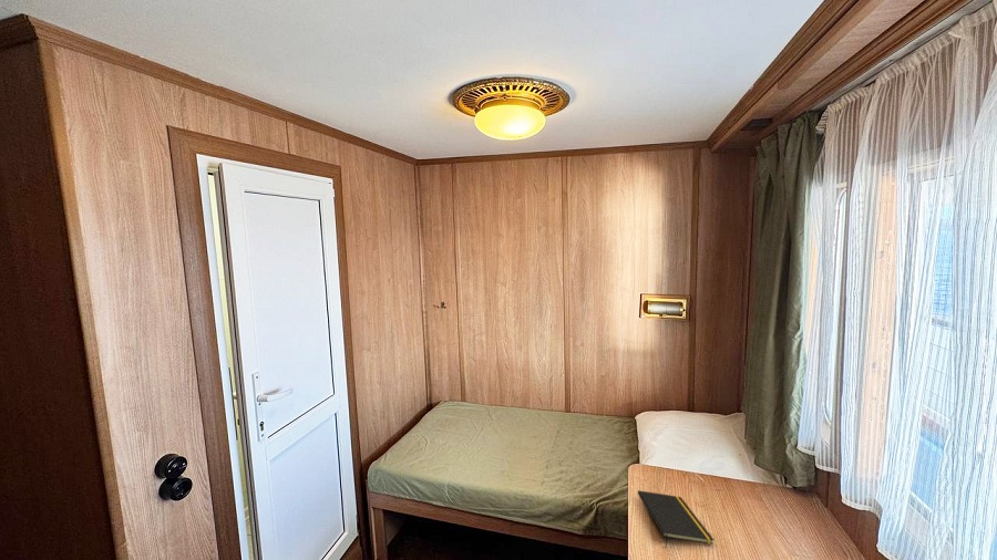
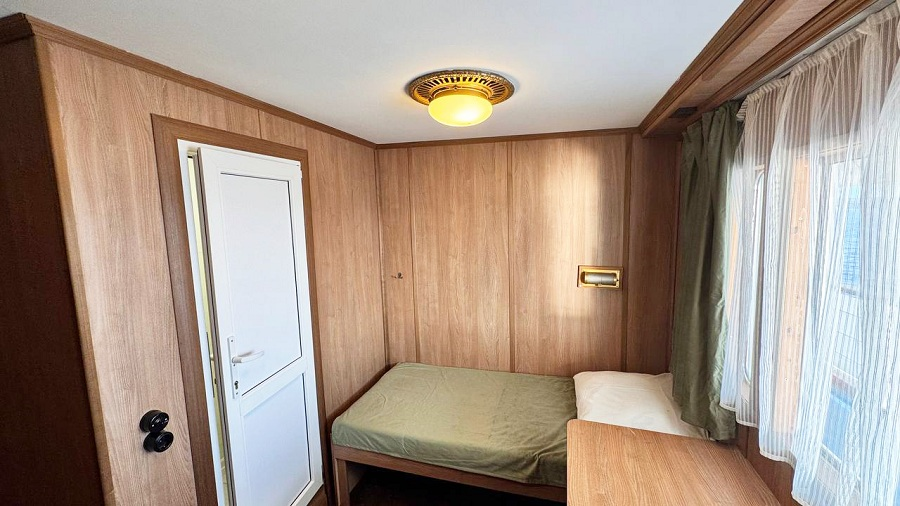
- notepad [637,489,715,549]
